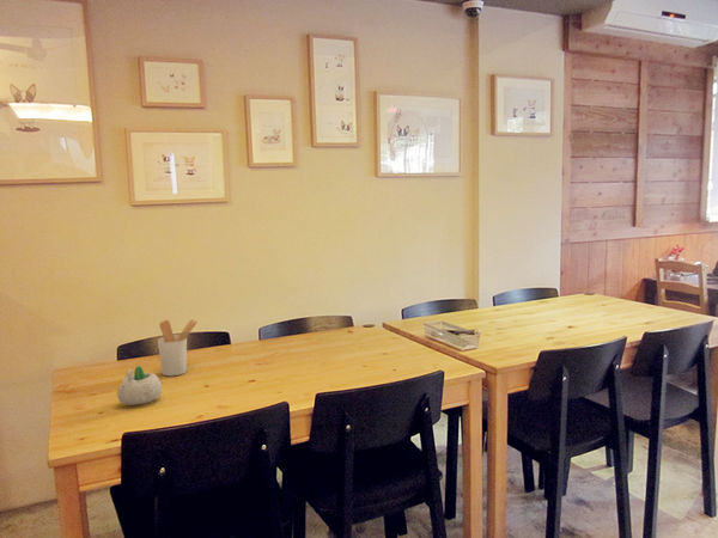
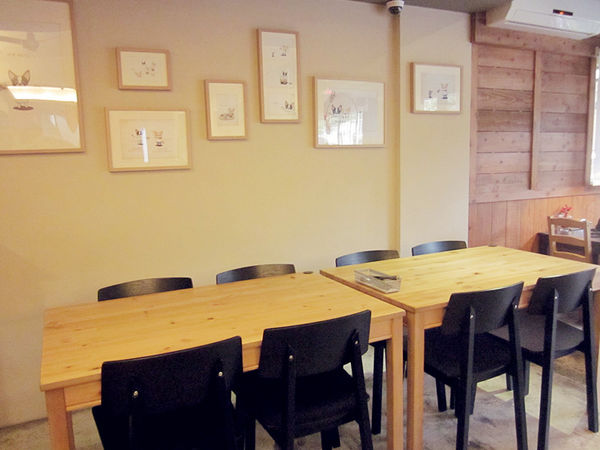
- utensil holder [157,318,199,377]
- succulent planter [116,365,163,406]
